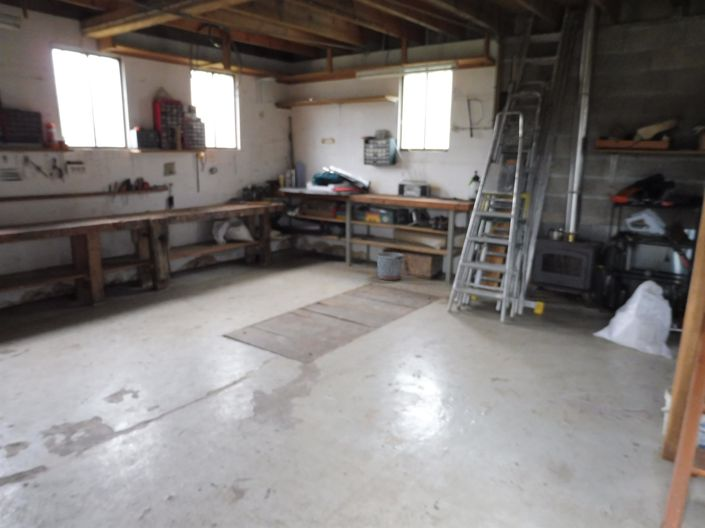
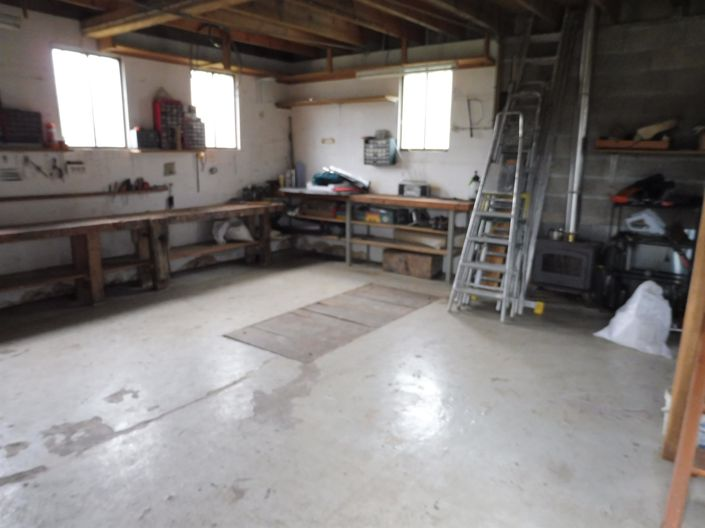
- bucket [375,251,405,281]
